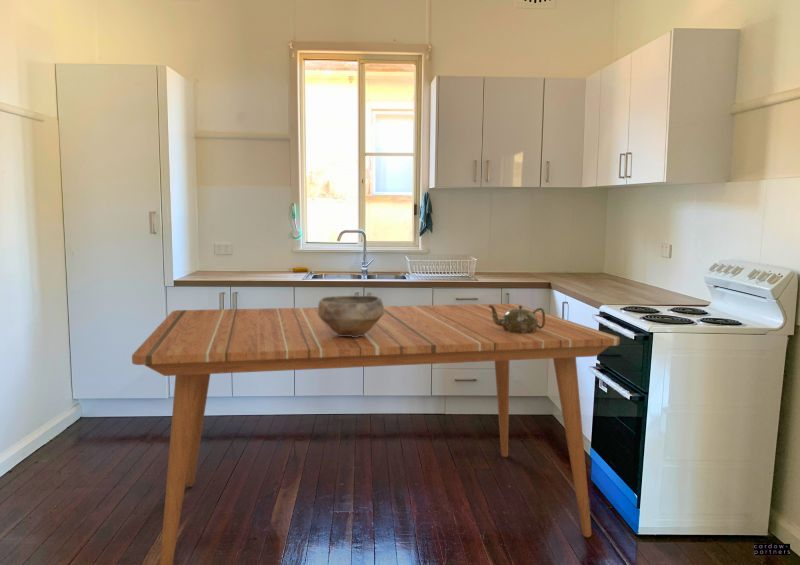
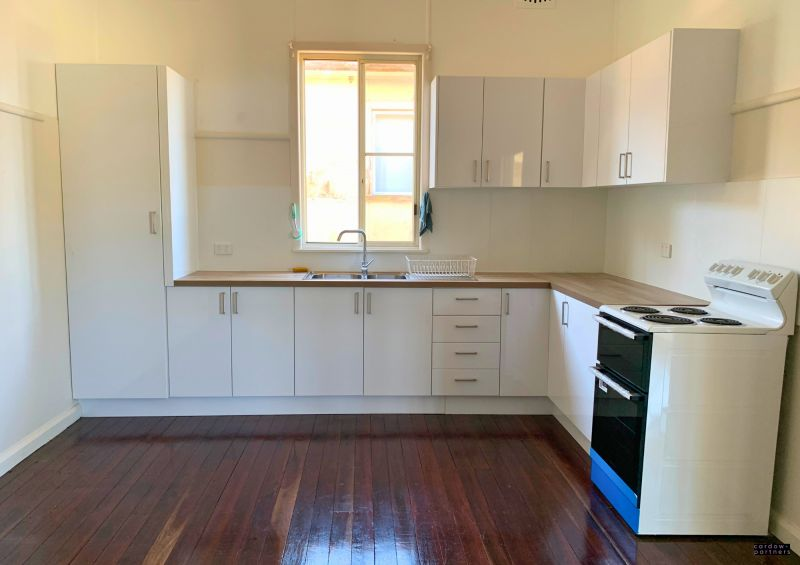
- teapot [489,304,546,333]
- dining table [131,303,621,565]
- bowl [317,295,385,337]
